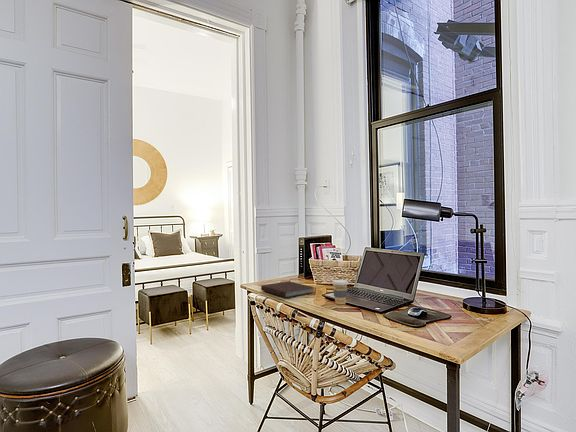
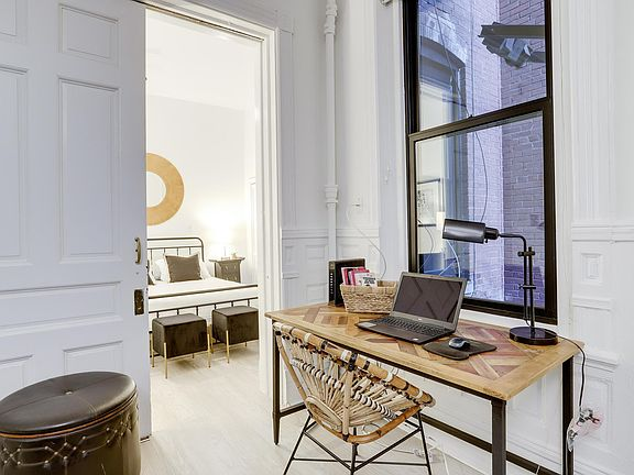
- coffee cup [331,279,349,305]
- notebook [260,280,315,299]
